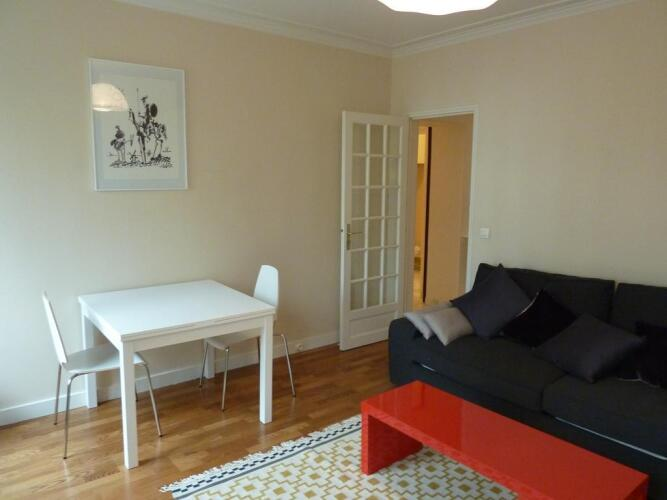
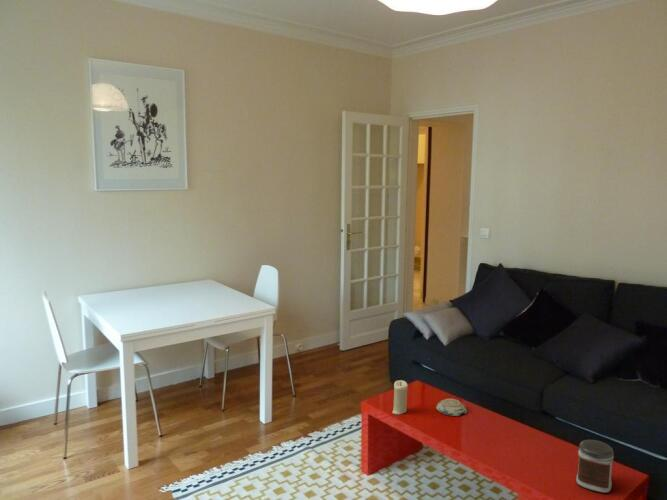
+ candle [392,379,409,415]
+ jar [575,439,615,494]
+ decorative bowl [435,398,468,417]
